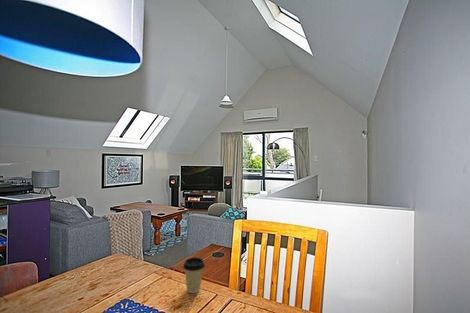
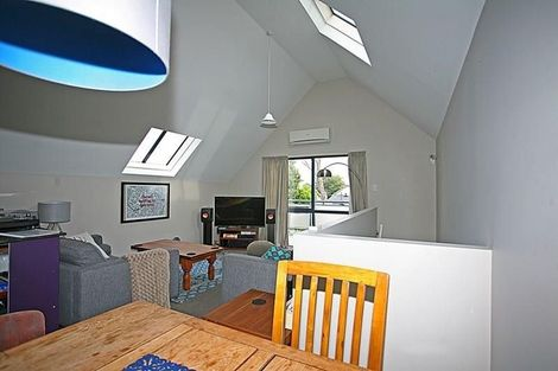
- coffee cup [182,256,206,294]
